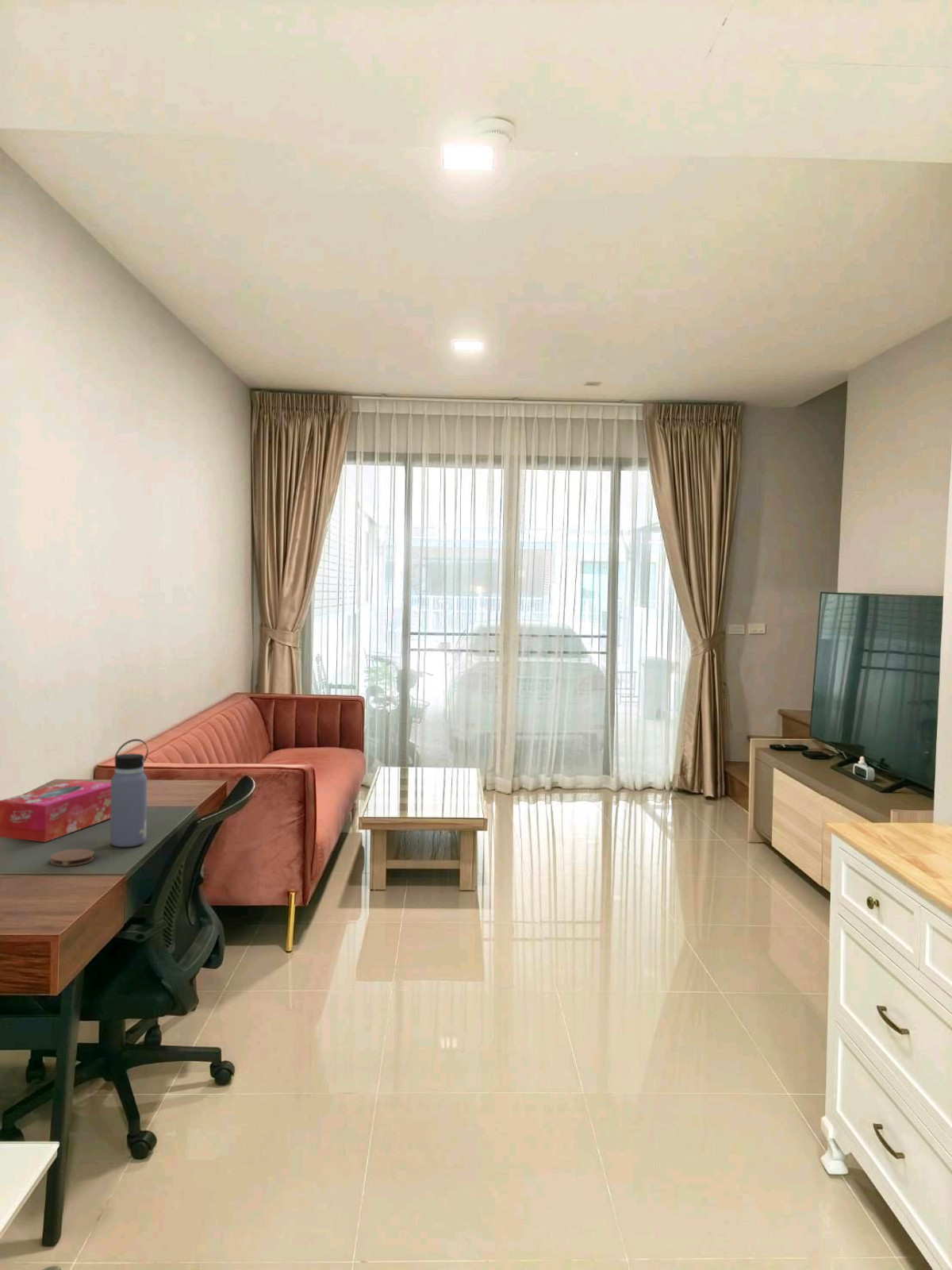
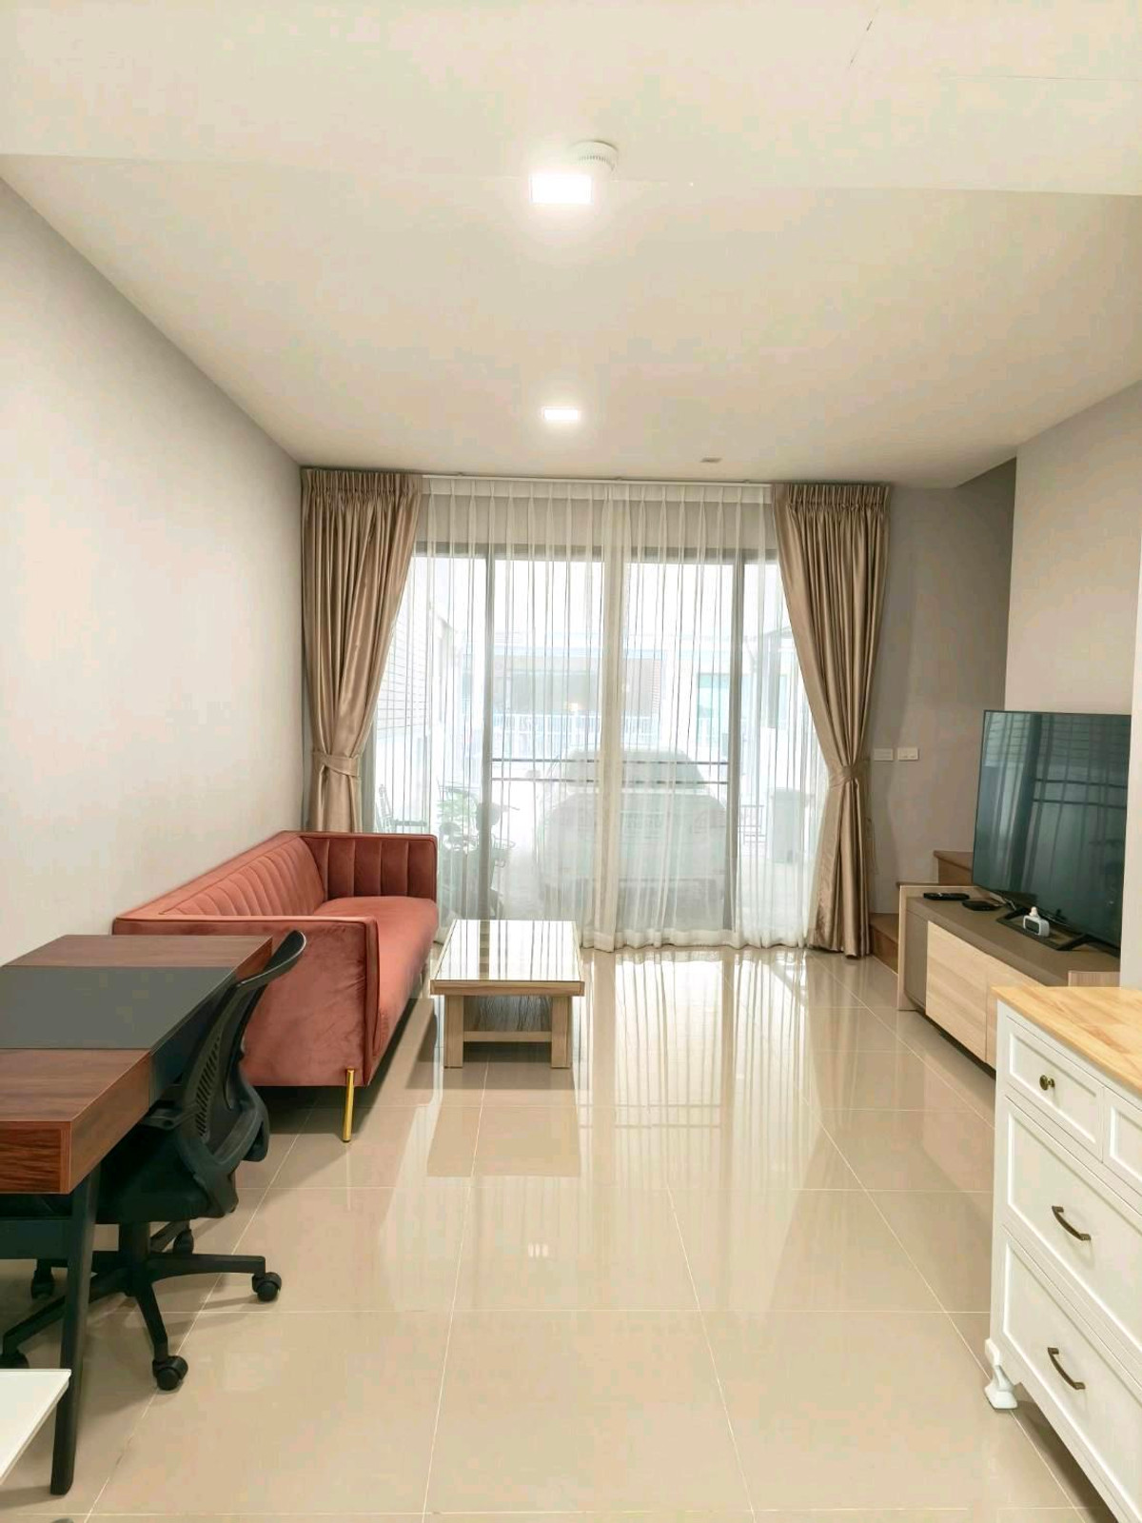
- tissue box [0,779,111,843]
- water bottle [109,738,149,848]
- coaster [50,848,95,867]
